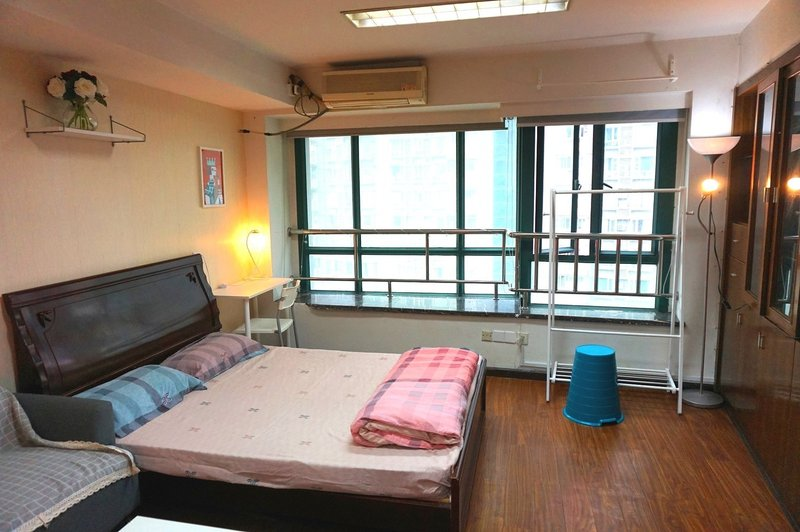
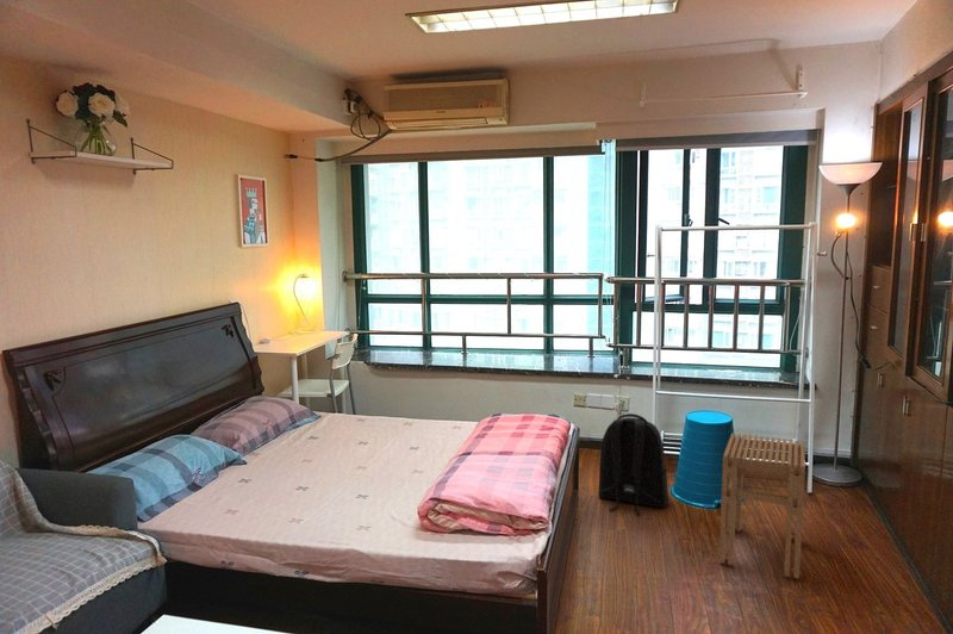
+ stool [718,431,806,580]
+ backpack [597,412,669,516]
